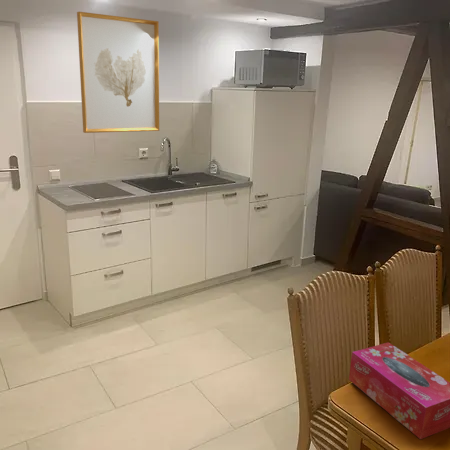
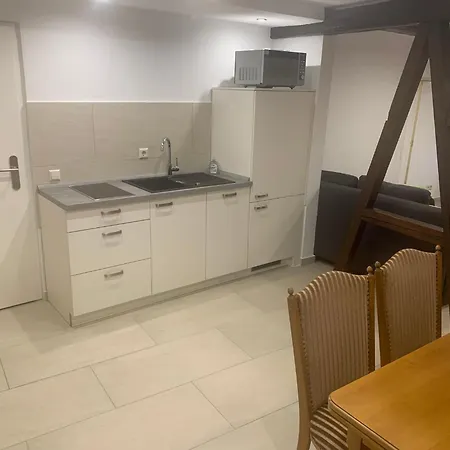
- wall art [76,11,160,134]
- tissue box [348,341,450,440]
